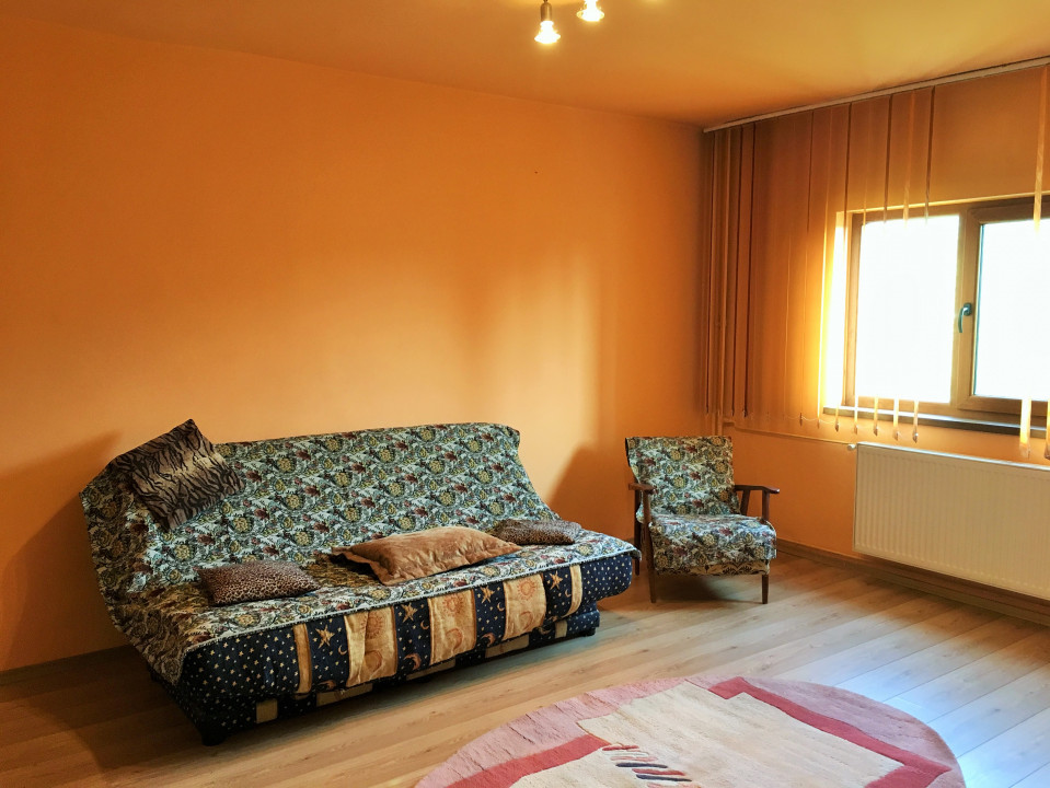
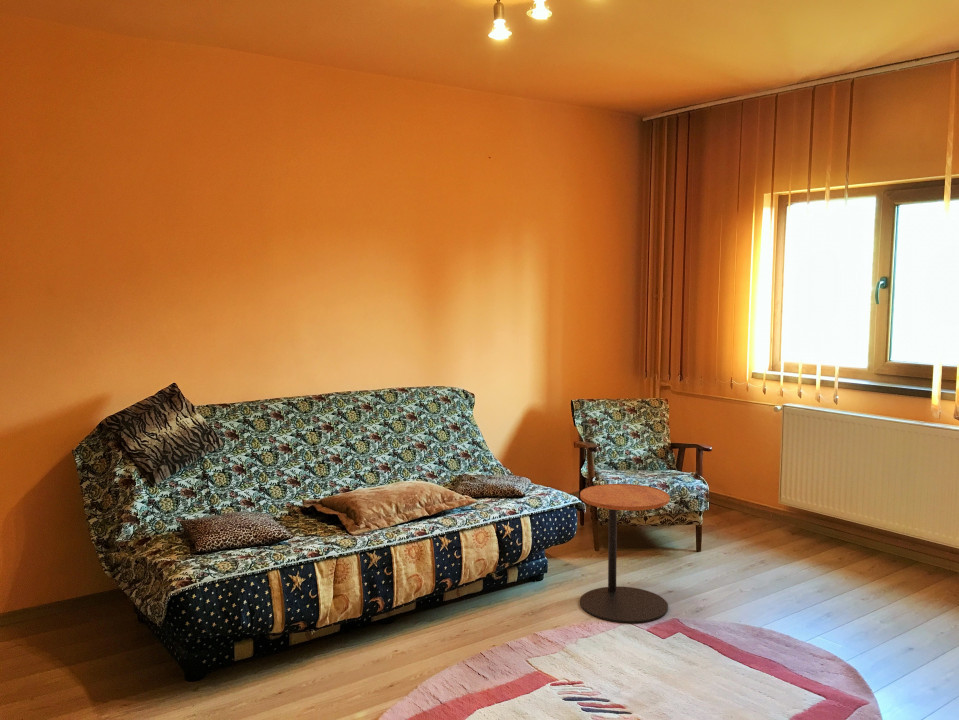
+ side table [579,483,671,624]
